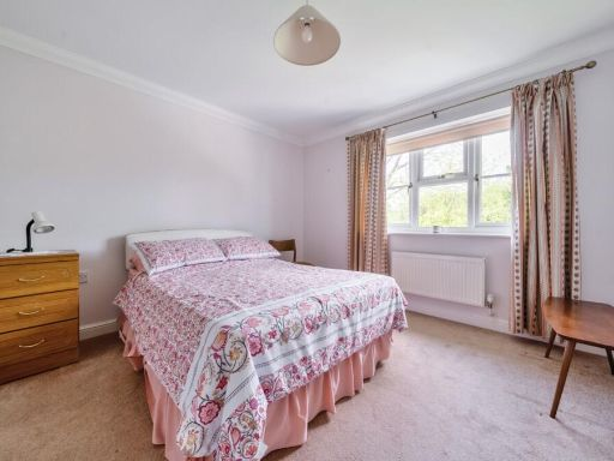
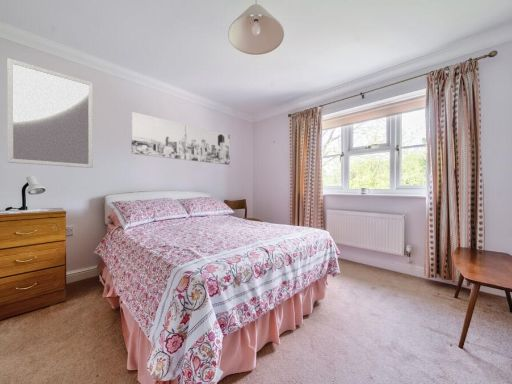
+ wall art [130,111,231,166]
+ home mirror [6,58,94,169]
